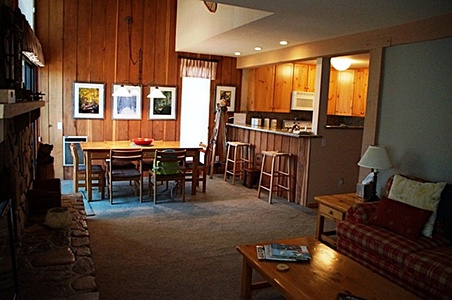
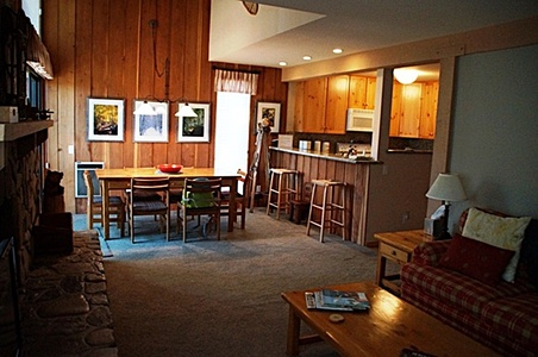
- decorative bowl [44,207,73,229]
